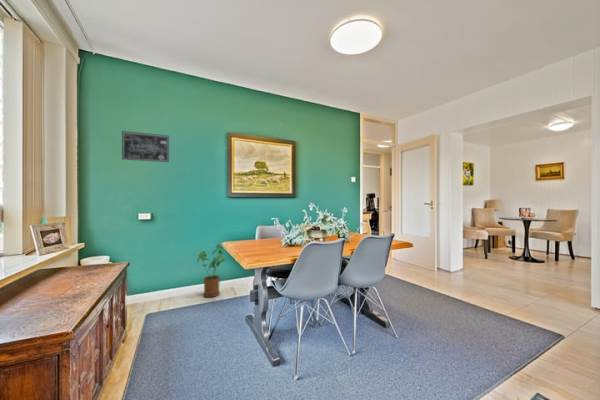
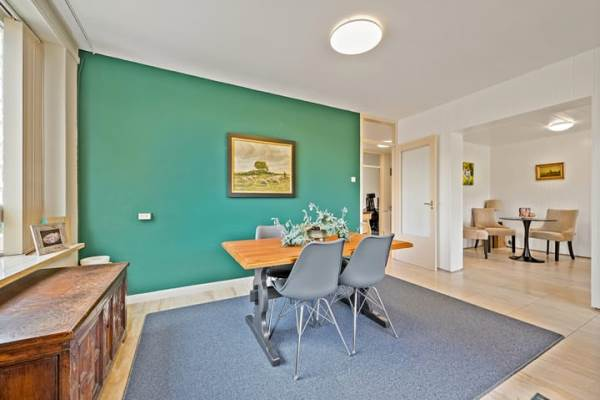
- house plant [196,243,228,298]
- wall art [121,130,170,163]
